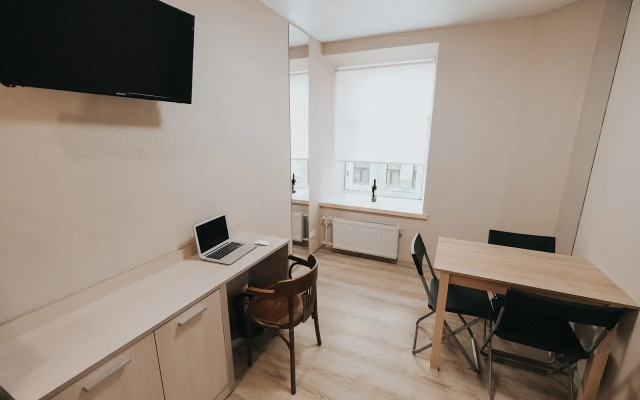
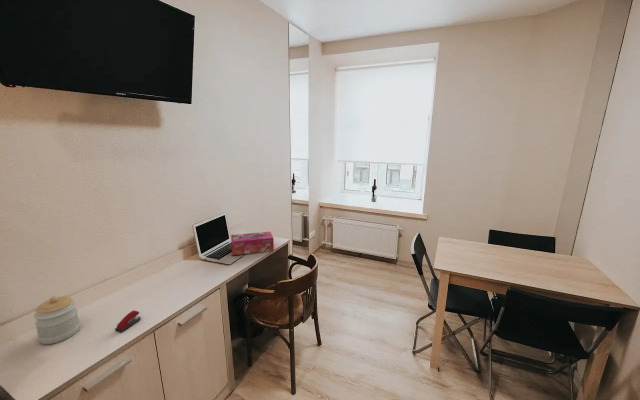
+ tissue box [230,231,275,256]
+ stapler [114,309,142,334]
+ jar [32,295,81,345]
